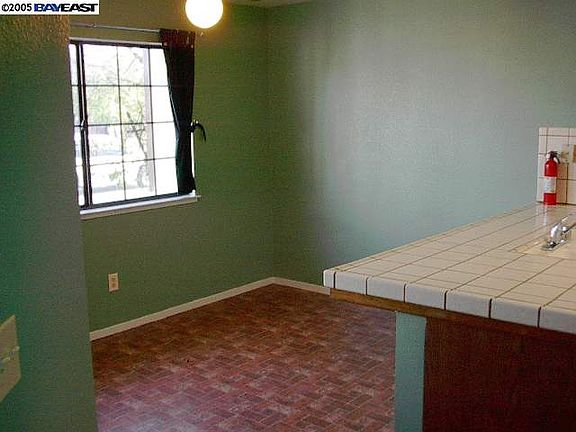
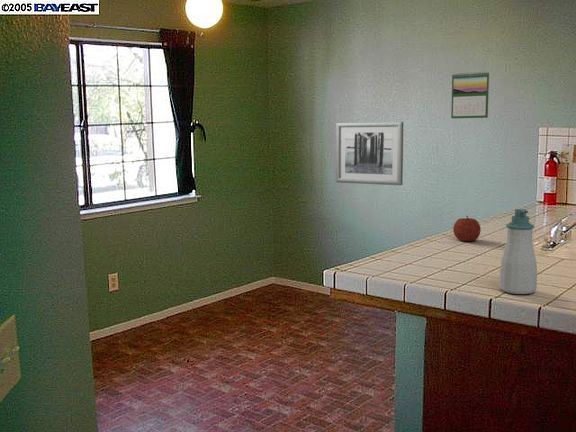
+ fruit [452,214,482,242]
+ calendar [450,71,490,119]
+ wall art [335,121,404,186]
+ soap bottle [498,208,538,295]
